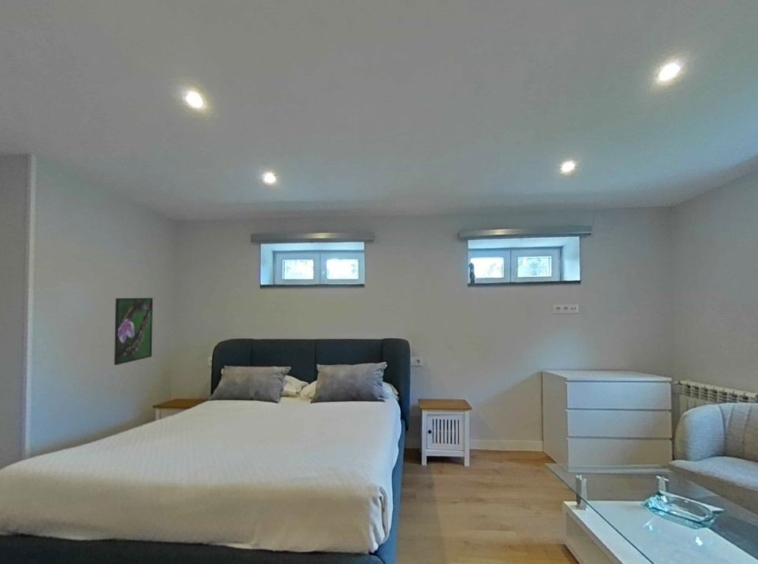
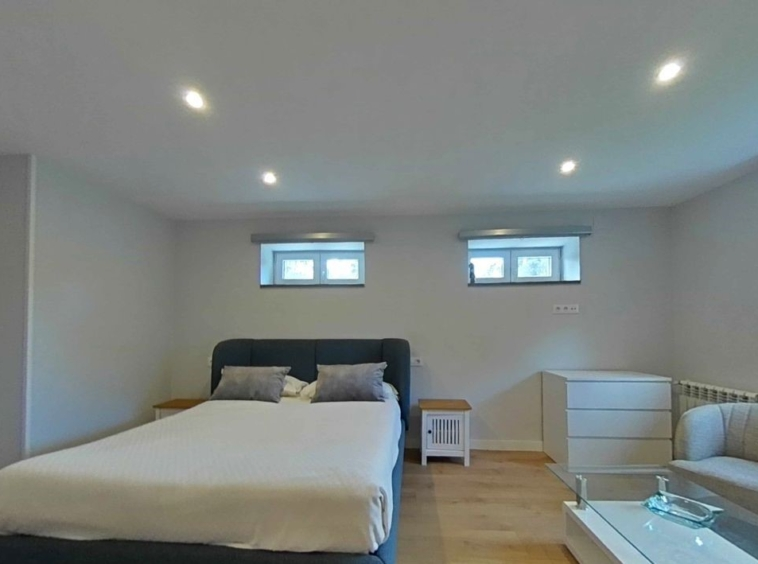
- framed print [113,297,154,366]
